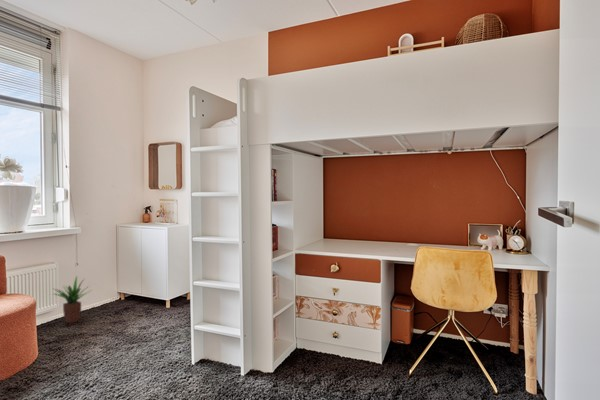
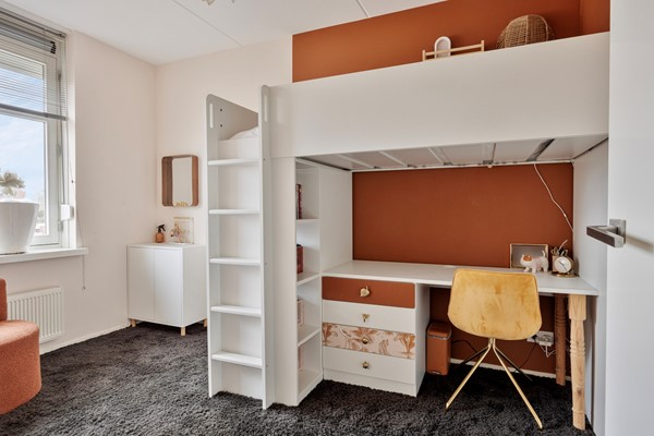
- potted plant [51,275,93,325]
